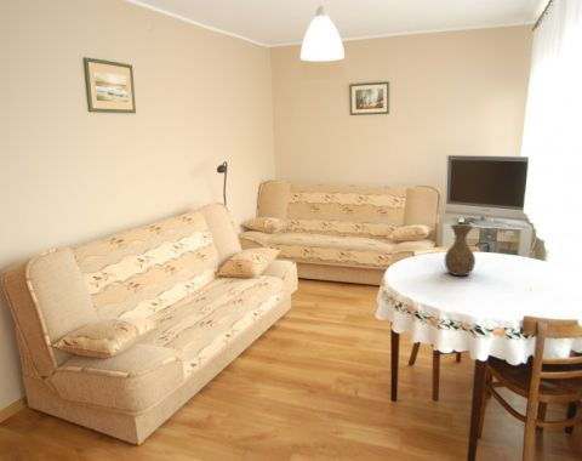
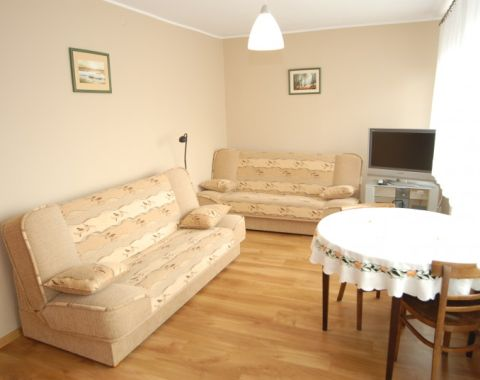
- vase [444,223,477,277]
